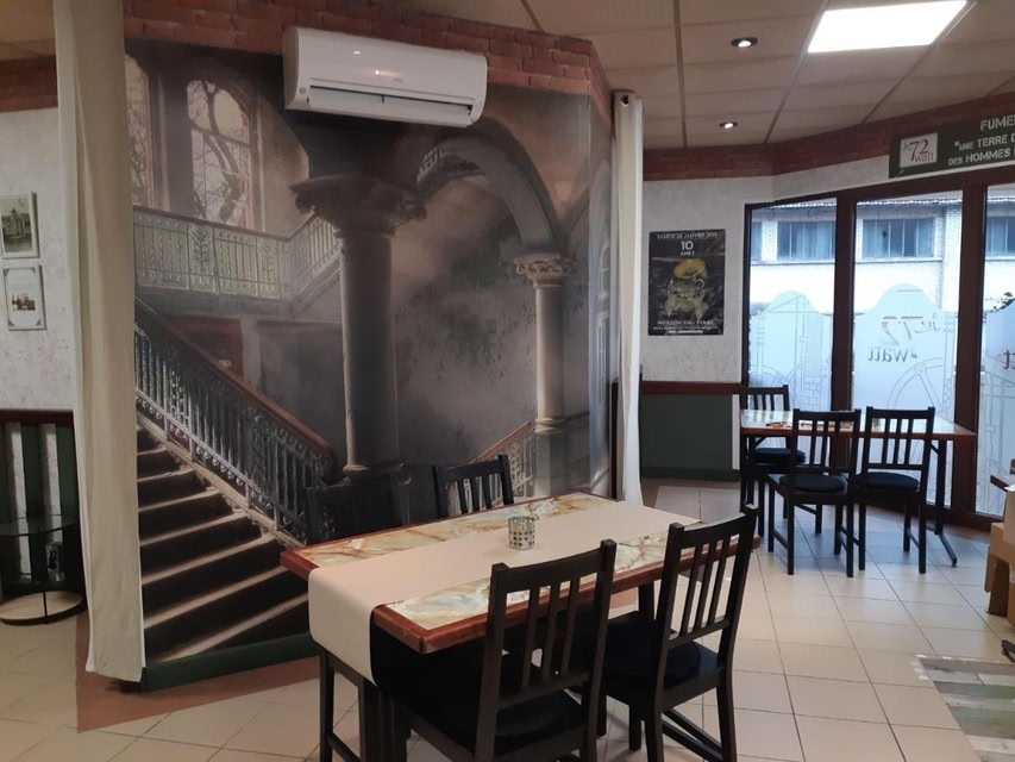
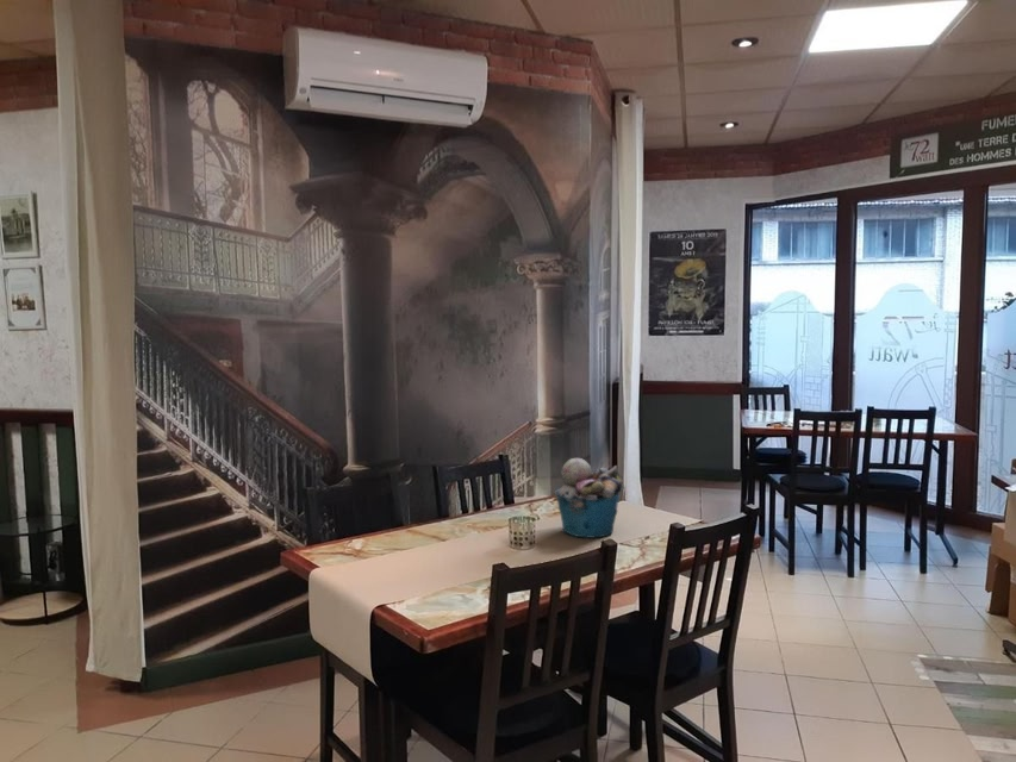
+ bucket [554,457,625,539]
